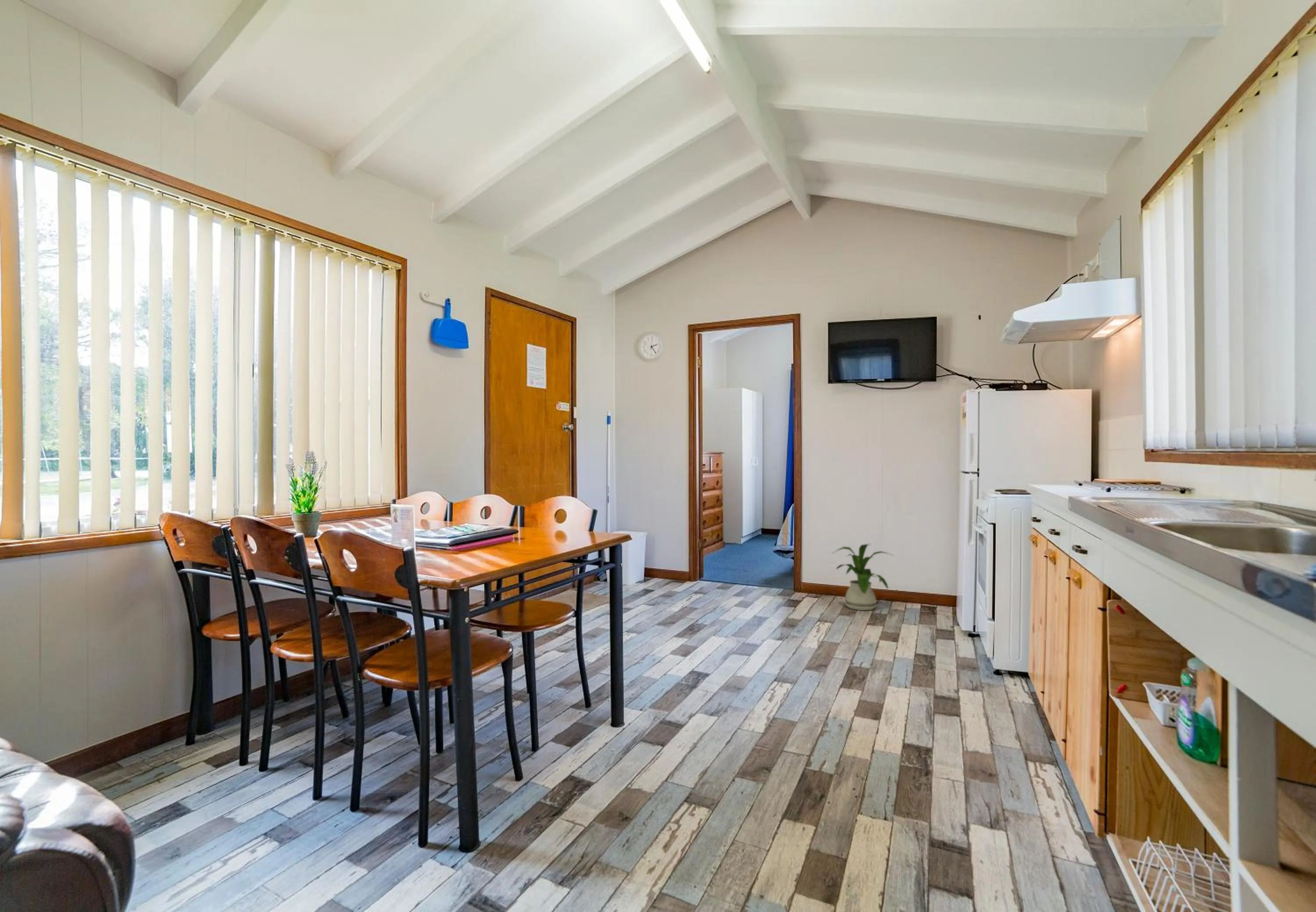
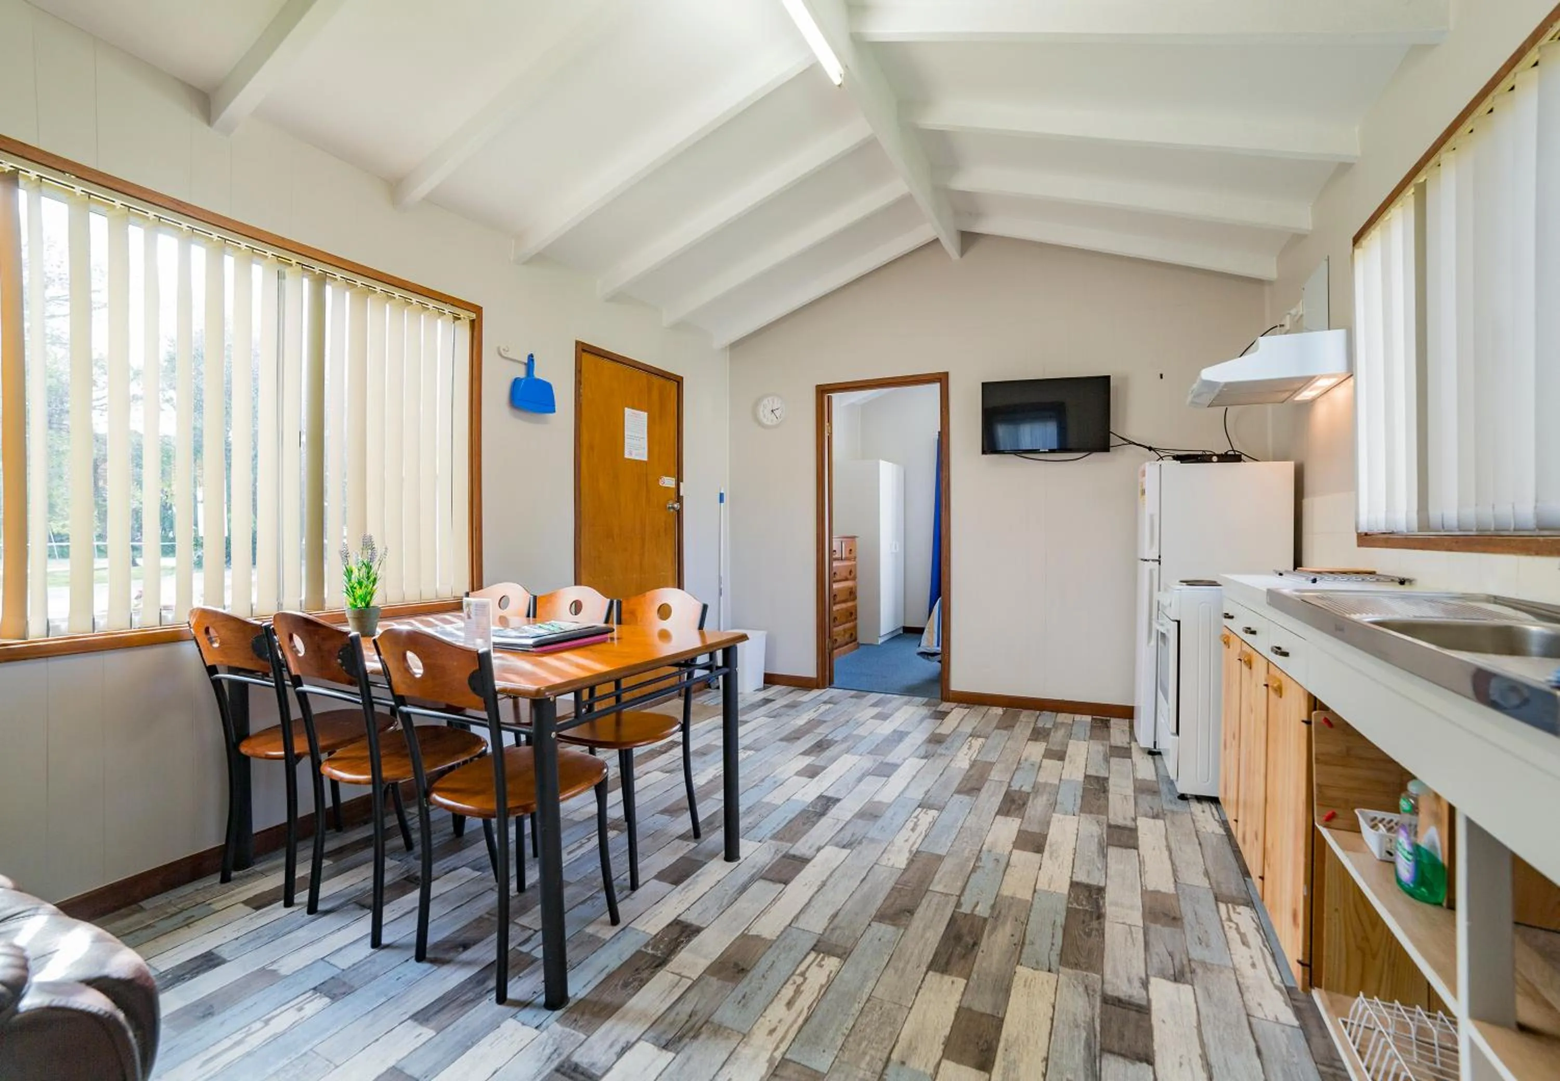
- house plant [831,543,895,611]
